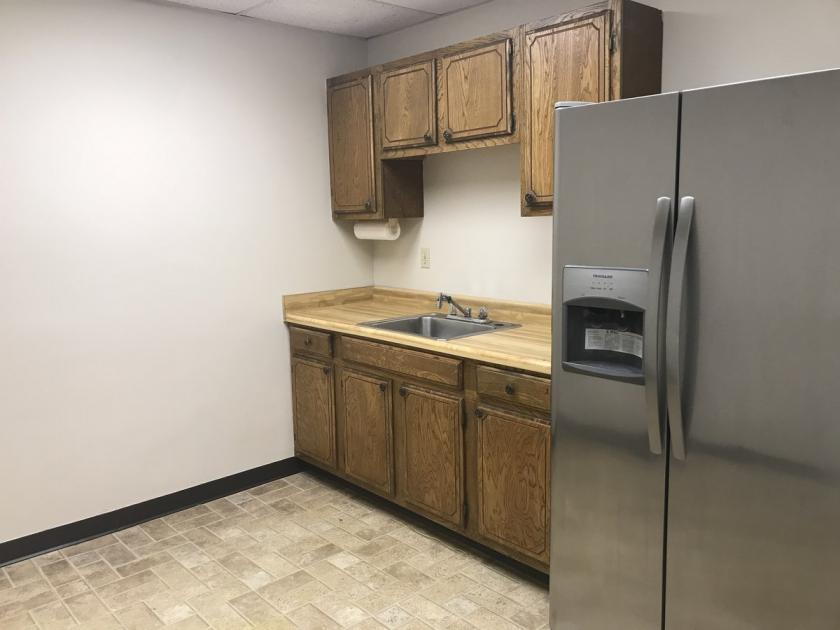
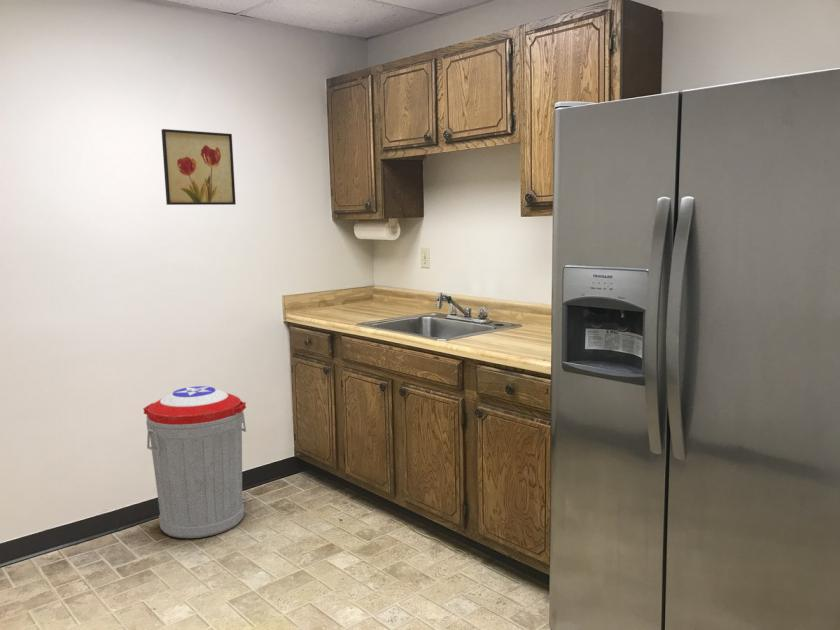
+ wall art [161,128,237,206]
+ trash can [142,385,247,539]
